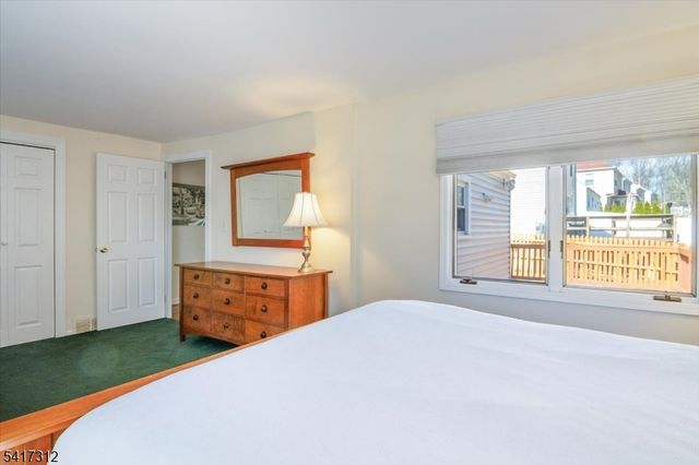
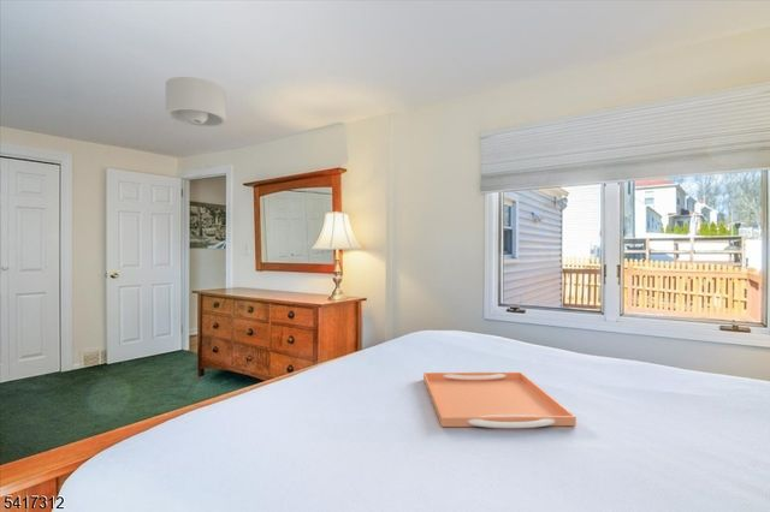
+ ceiling light [165,76,227,127]
+ serving tray [422,370,578,429]
